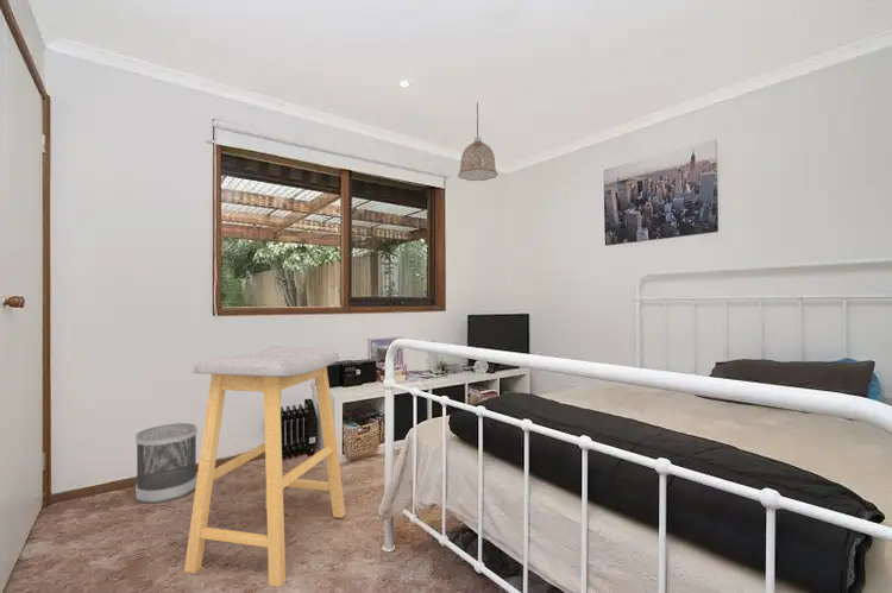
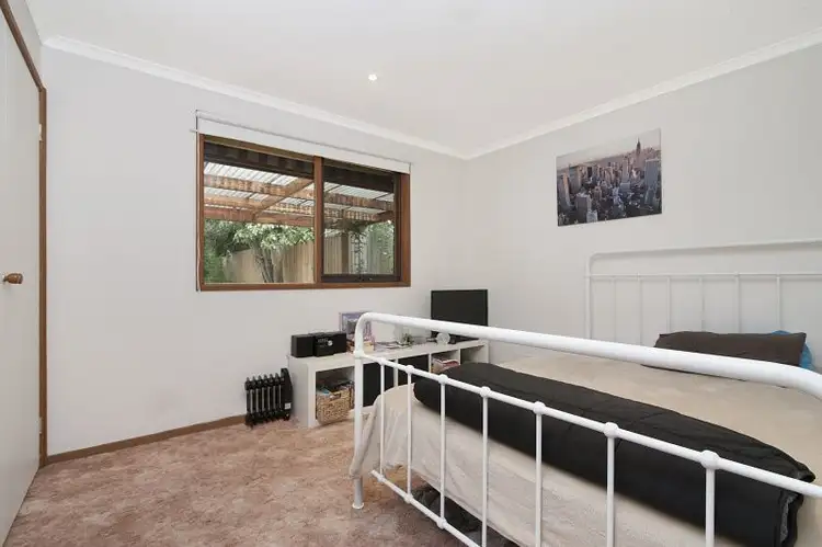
- wastebasket [134,422,199,505]
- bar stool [183,345,347,588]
- pendant lamp [457,101,498,182]
